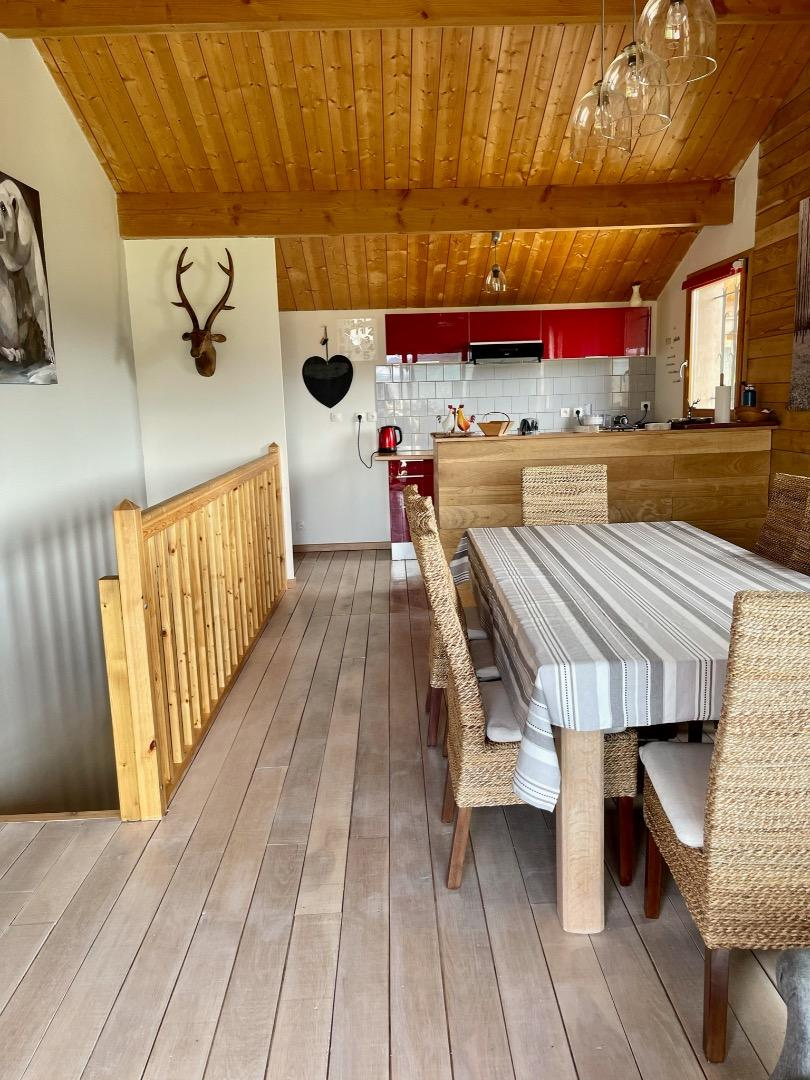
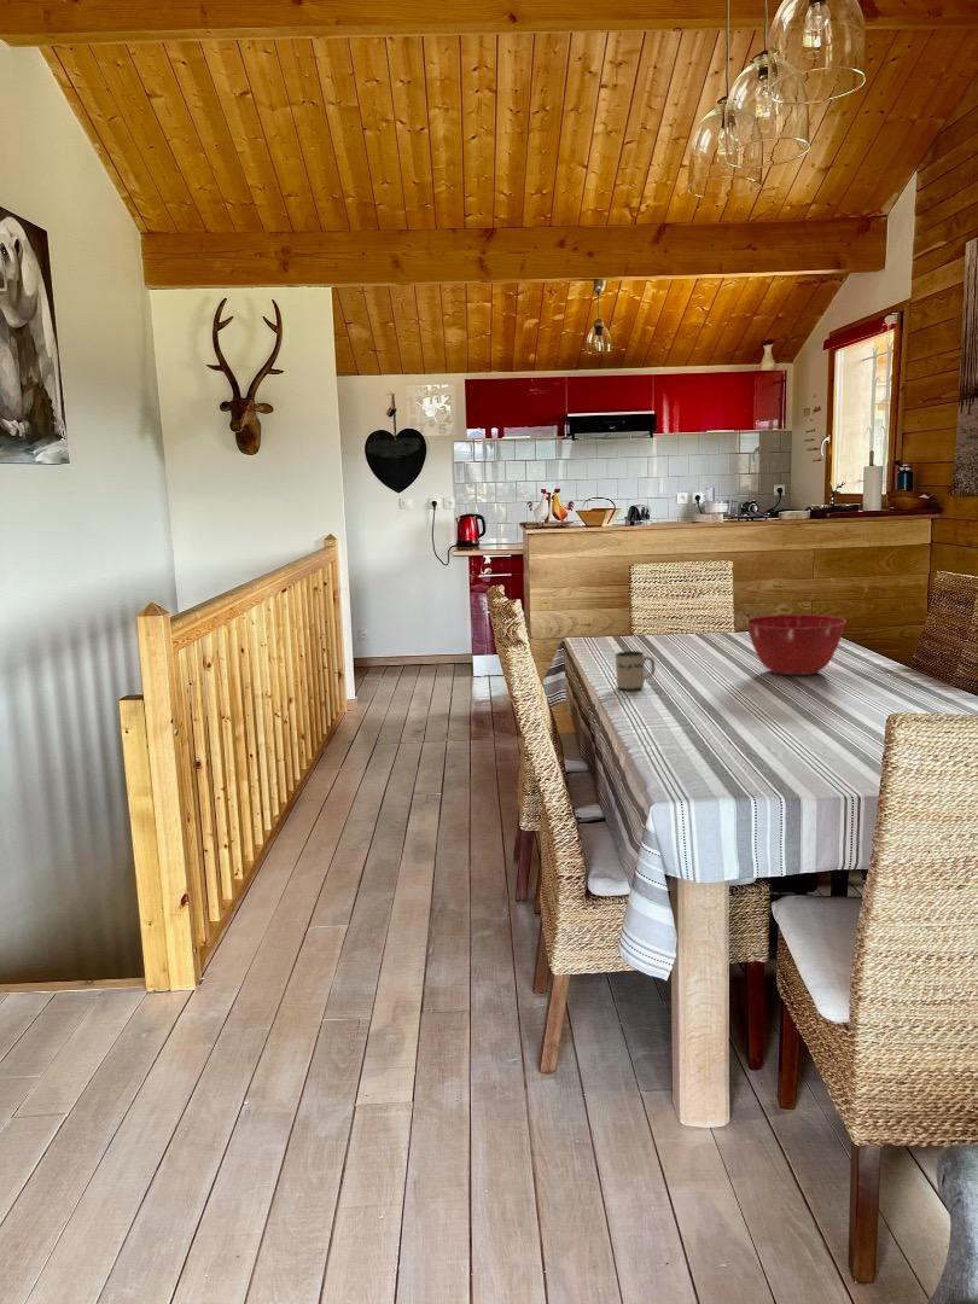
+ mixing bowl [744,613,848,676]
+ mug [615,650,656,692]
